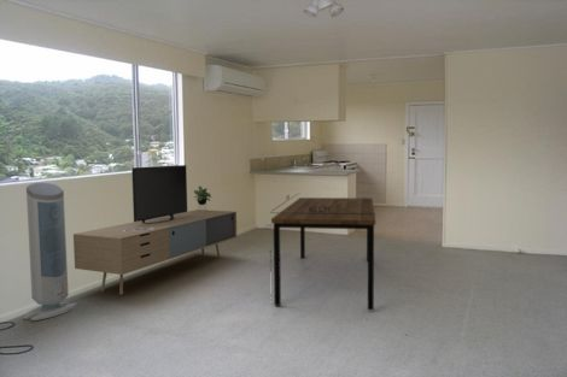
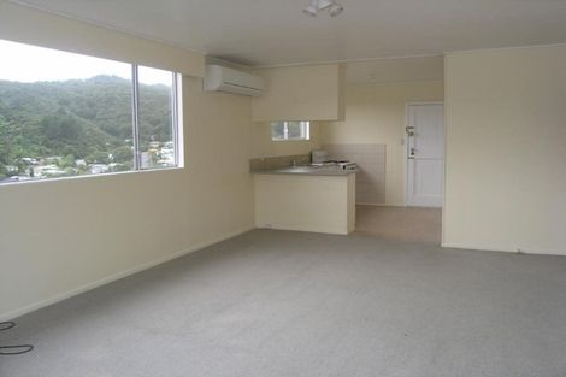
- dining table [269,192,376,311]
- air purifier [22,182,78,322]
- media console [72,164,238,296]
